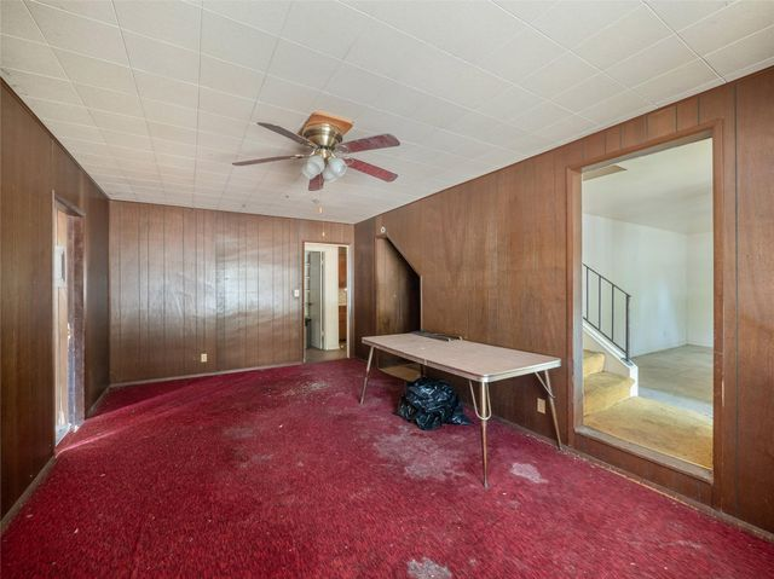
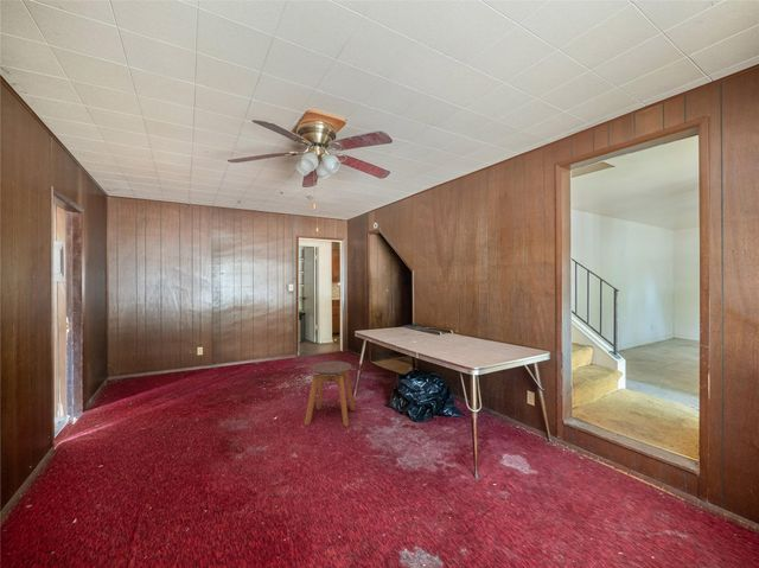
+ stool [304,360,357,428]
